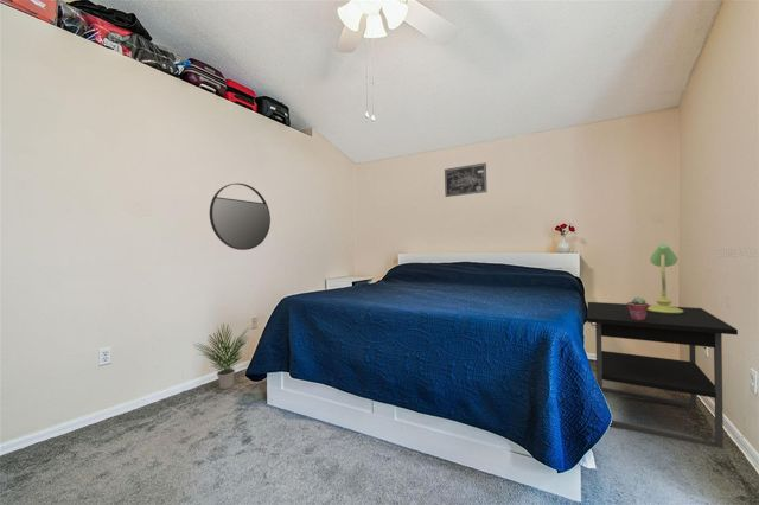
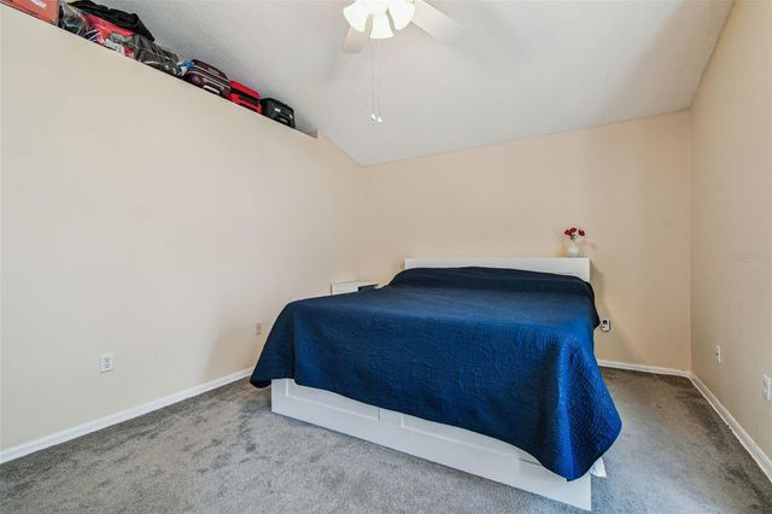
- wall art [444,161,487,198]
- table lamp [648,243,683,314]
- potted plant [193,322,251,390]
- nightstand [586,301,739,449]
- potted succulent [626,296,650,320]
- home mirror [209,183,272,251]
